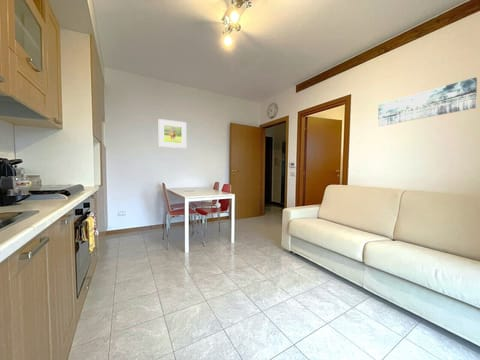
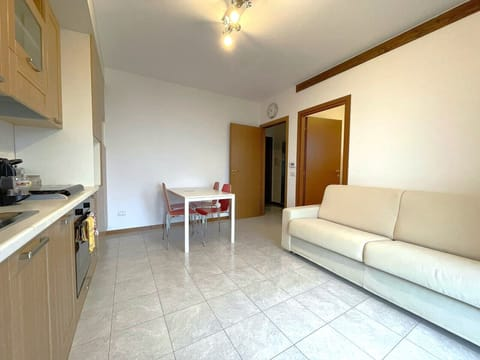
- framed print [158,118,187,149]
- wall art [377,76,478,127]
